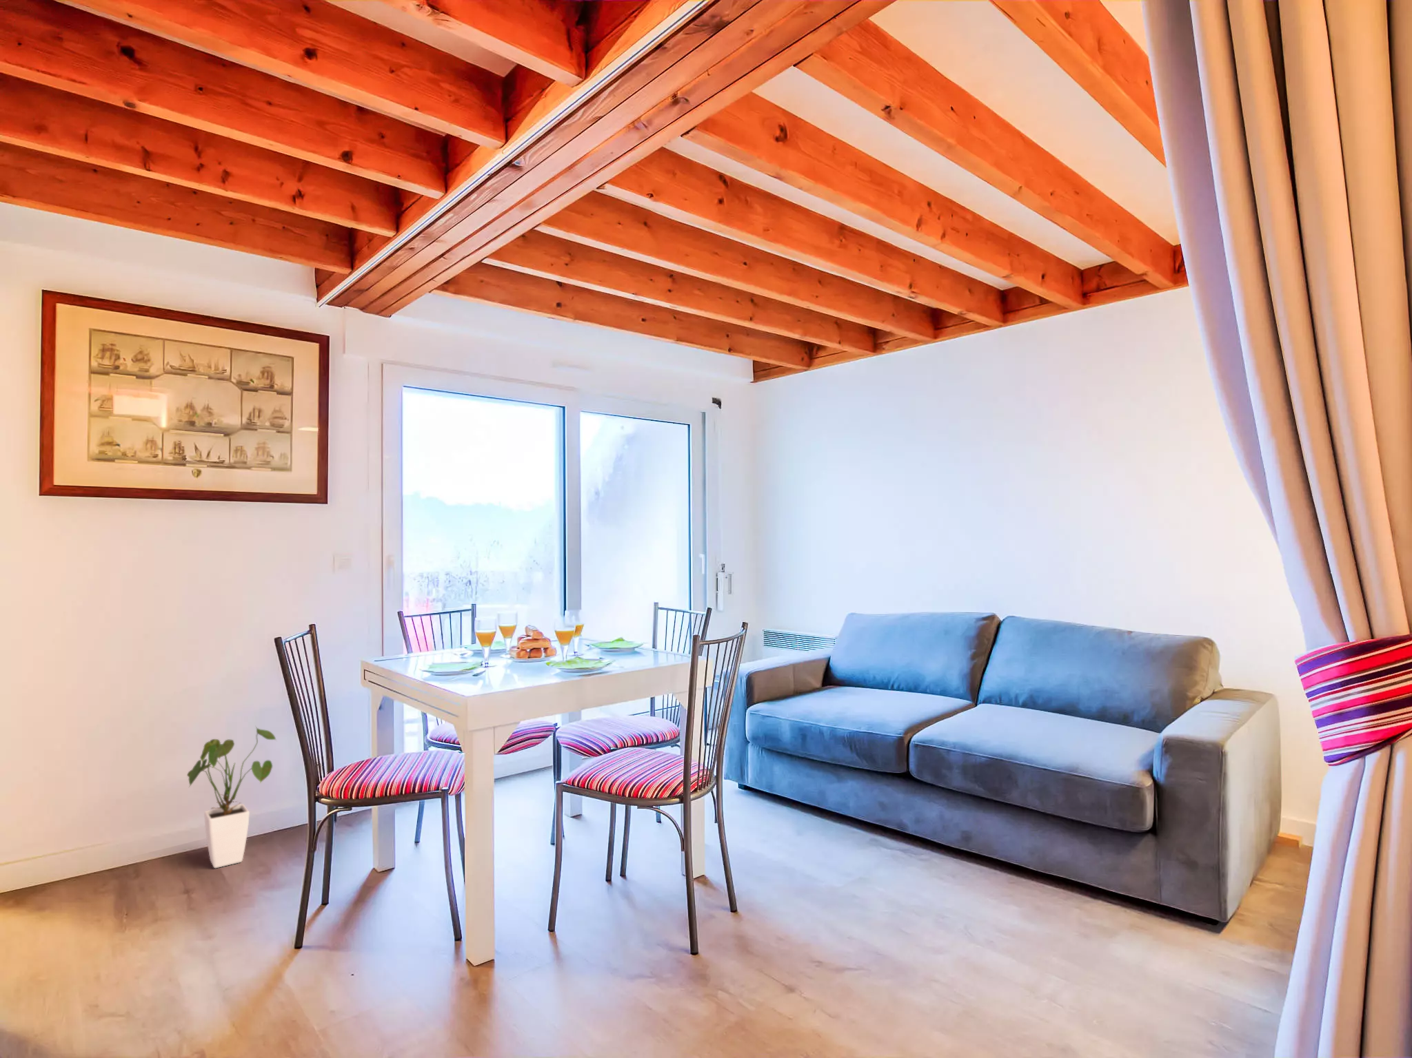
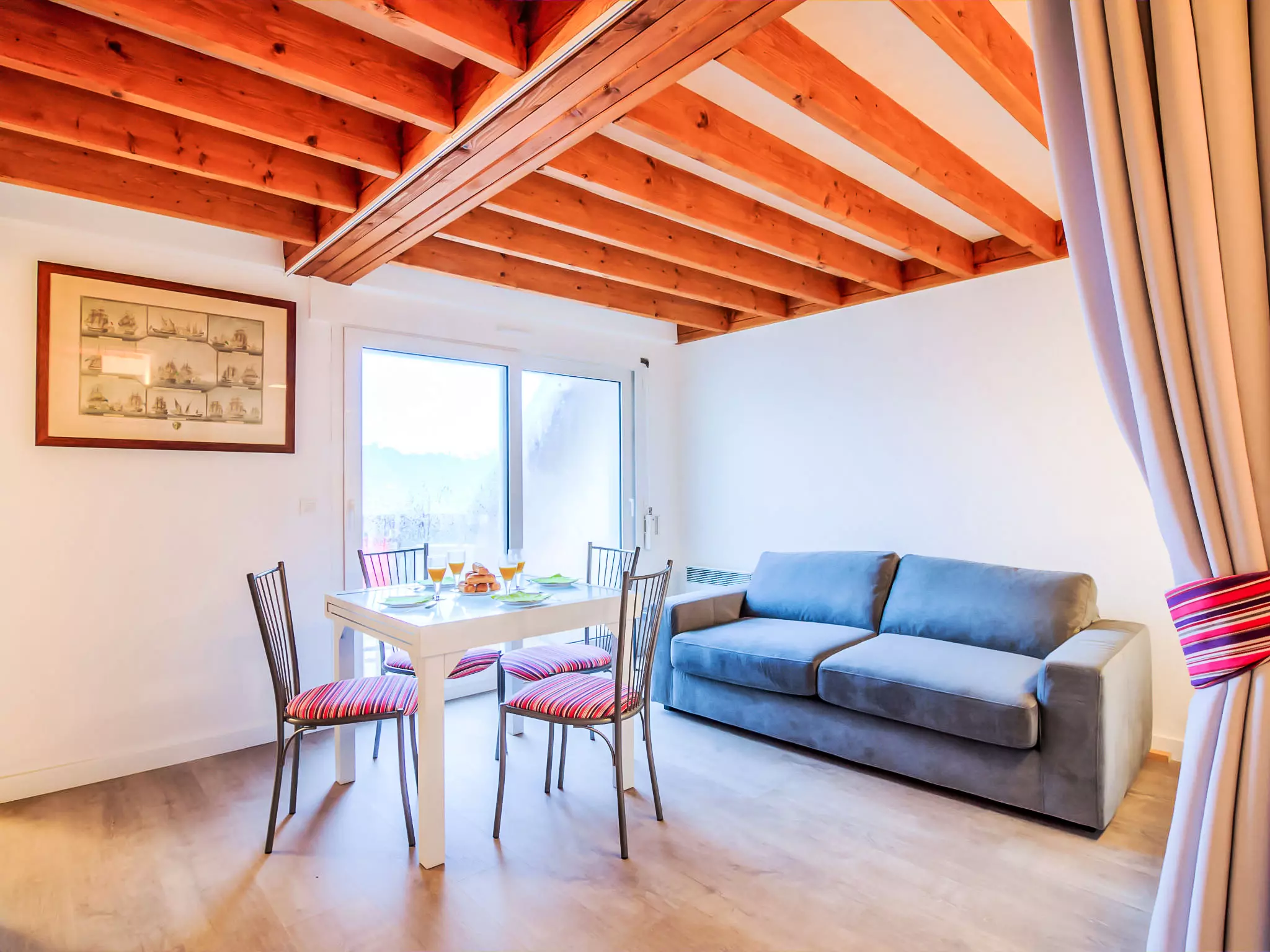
- house plant [186,726,277,869]
